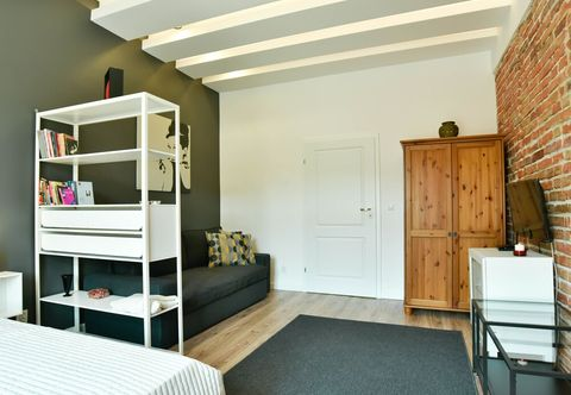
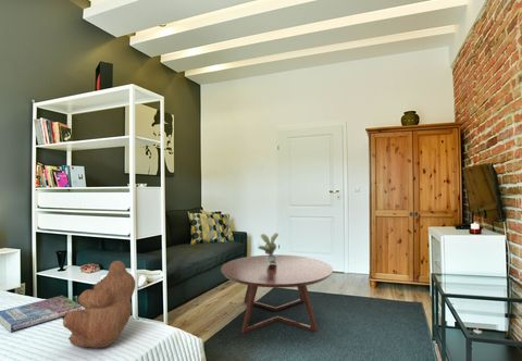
+ teddy bear [61,260,137,349]
+ book [0,295,82,333]
+ coffee table [220,253,334,334]
+ potted plant [257,232,279,265]
